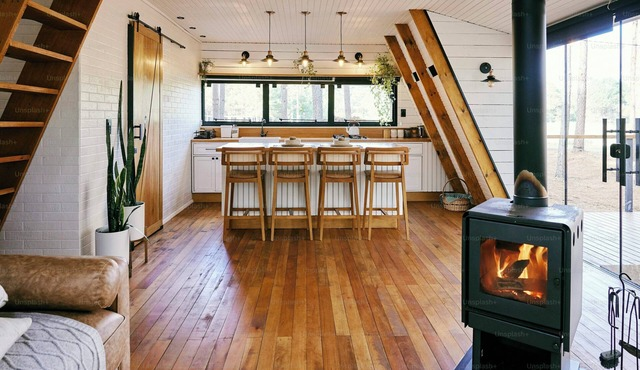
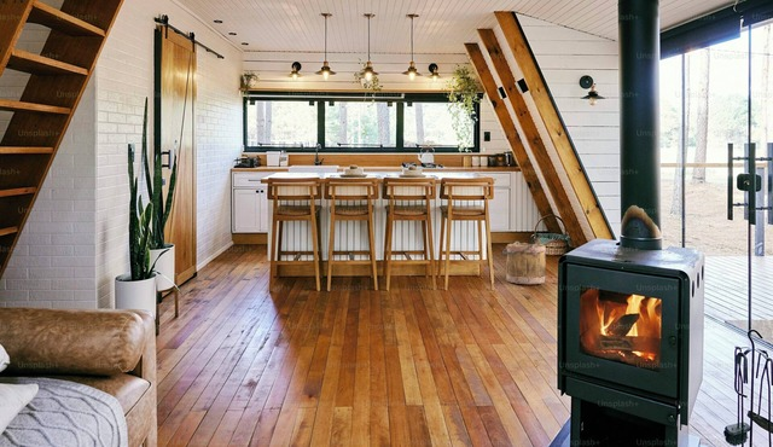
+ bucket [501,240,547,285]
